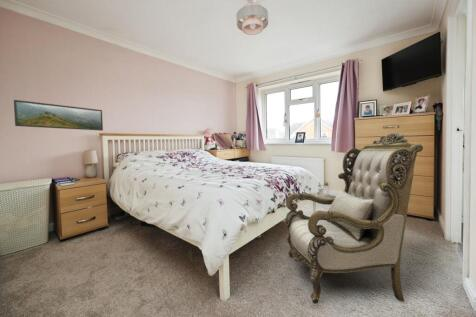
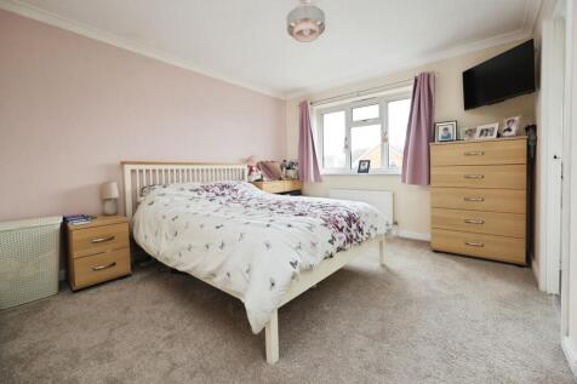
- armchair [284,132,424,305]
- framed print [13,99,104,132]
